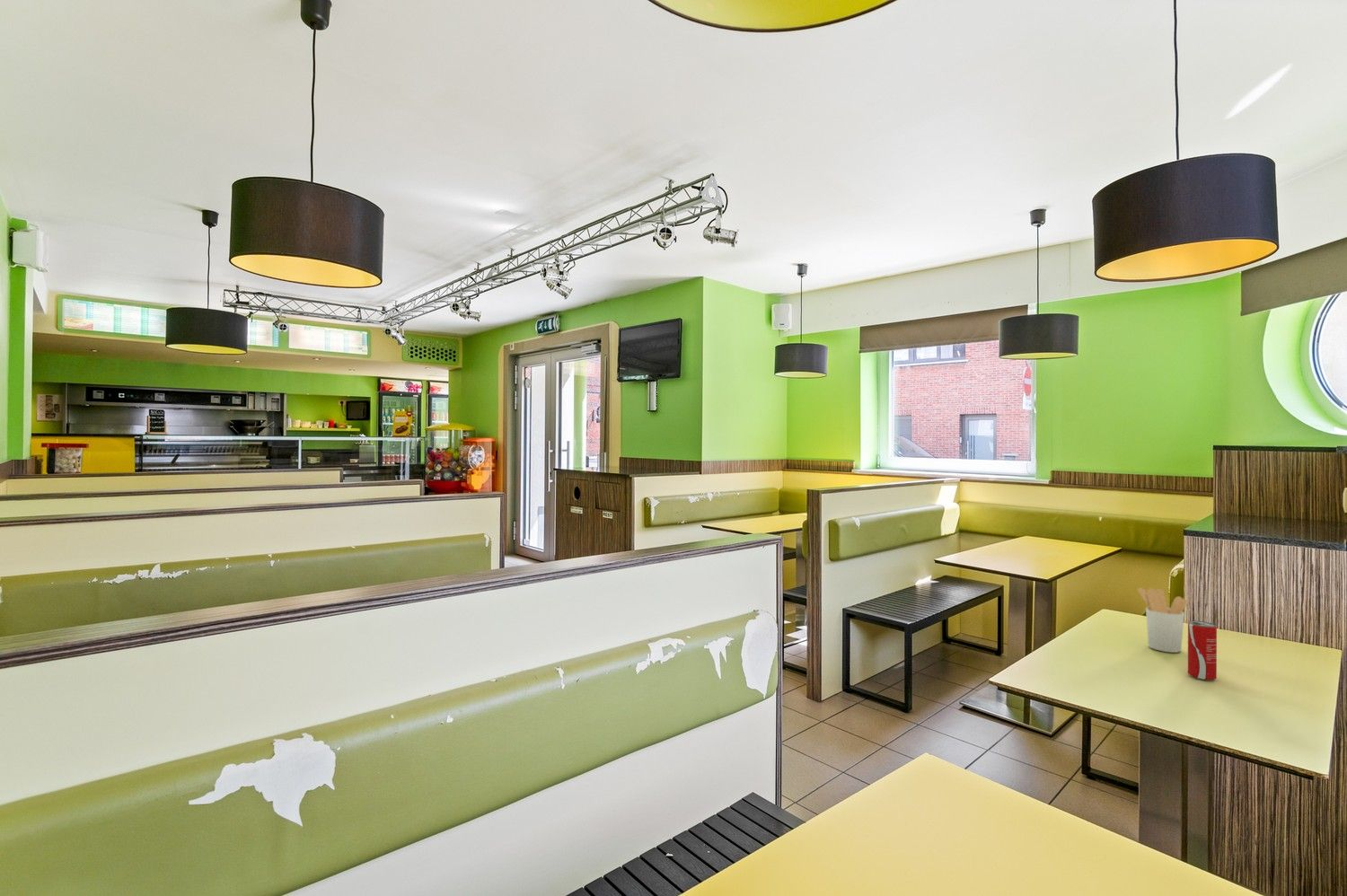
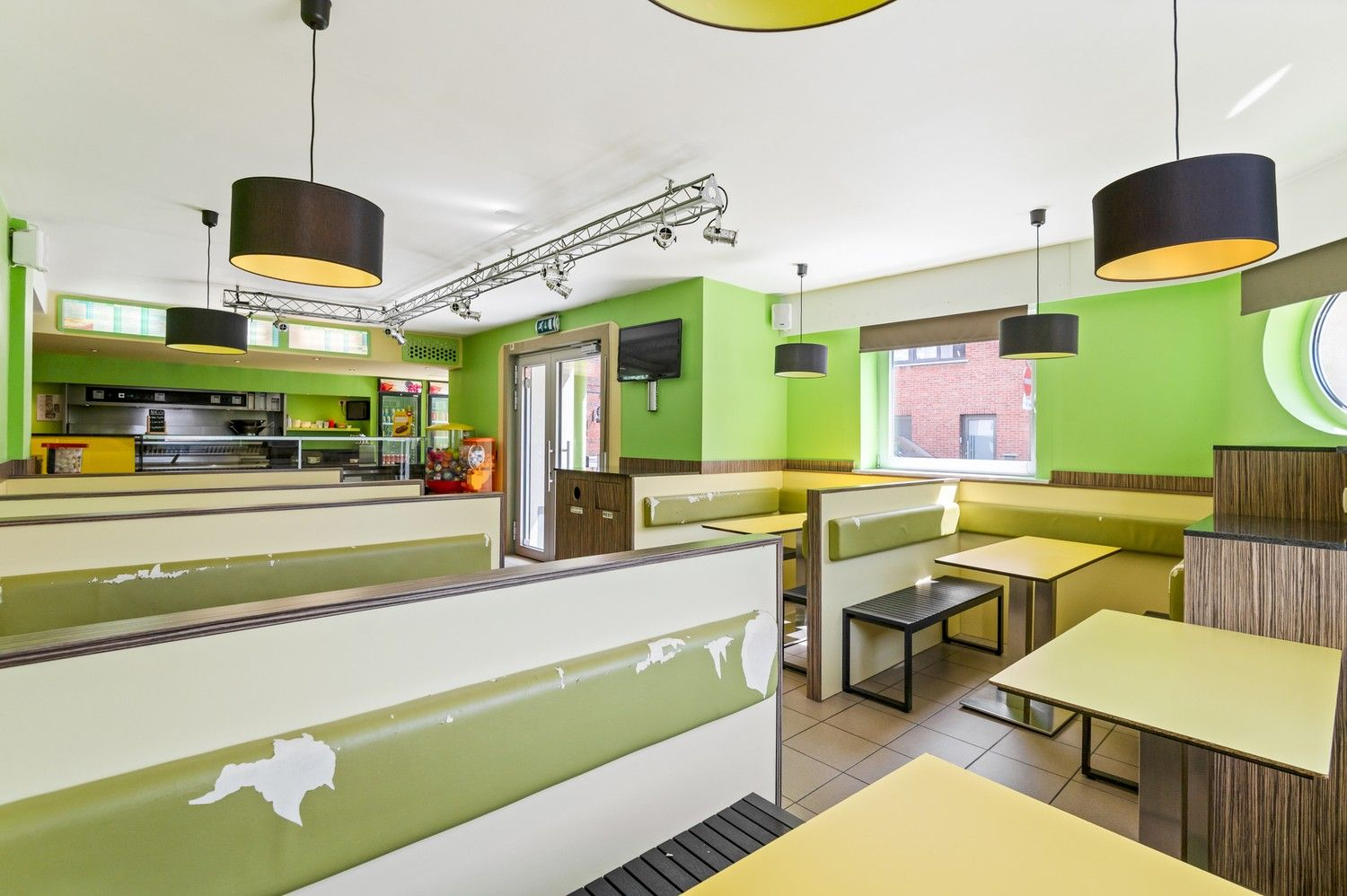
- utensil holder [1137,587,1189,654]
- beverage can [1187,619,1218,681]
